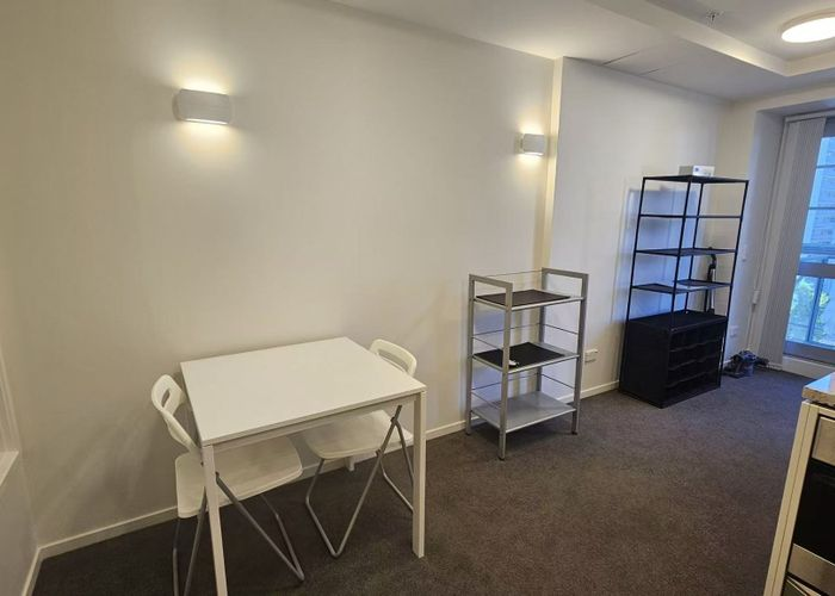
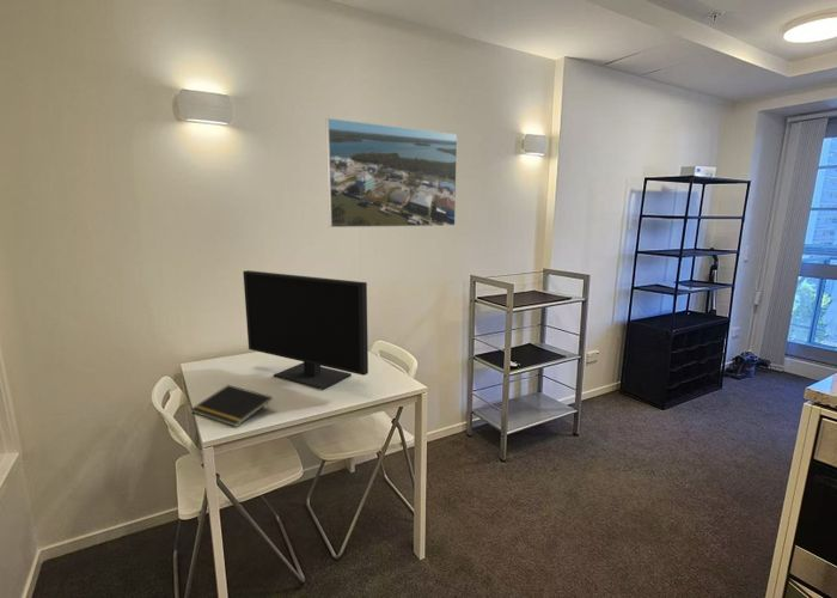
+ notepad [190,384,274,428]
+ monitor [242,269,369,390]
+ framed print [325,117,459,228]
